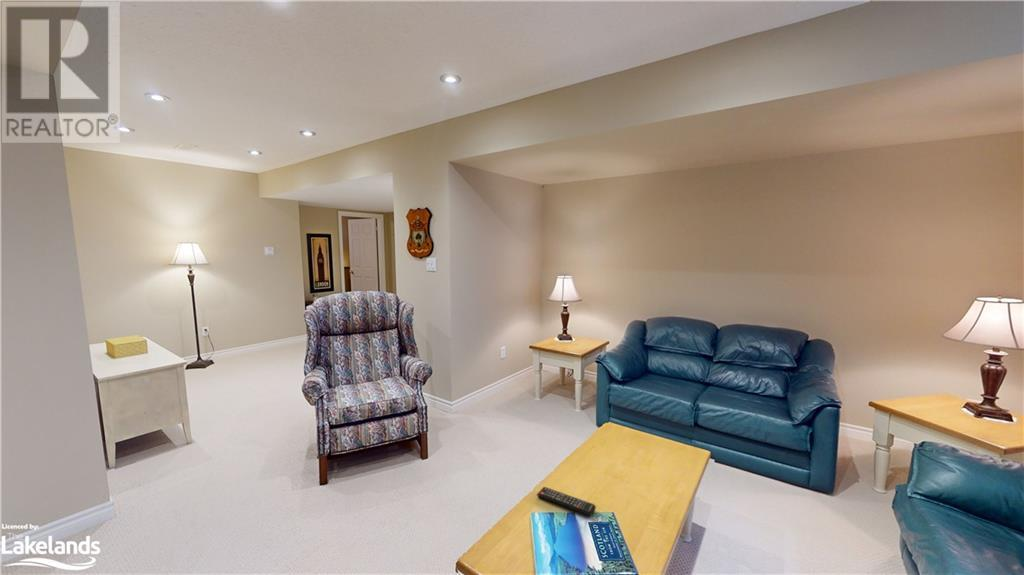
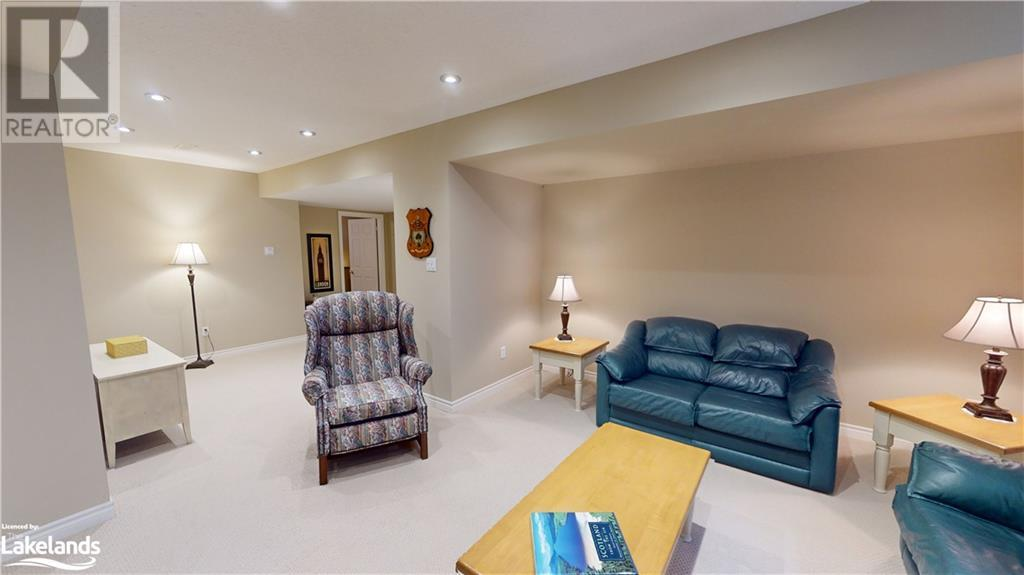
- remote control [536,486,597,517]
